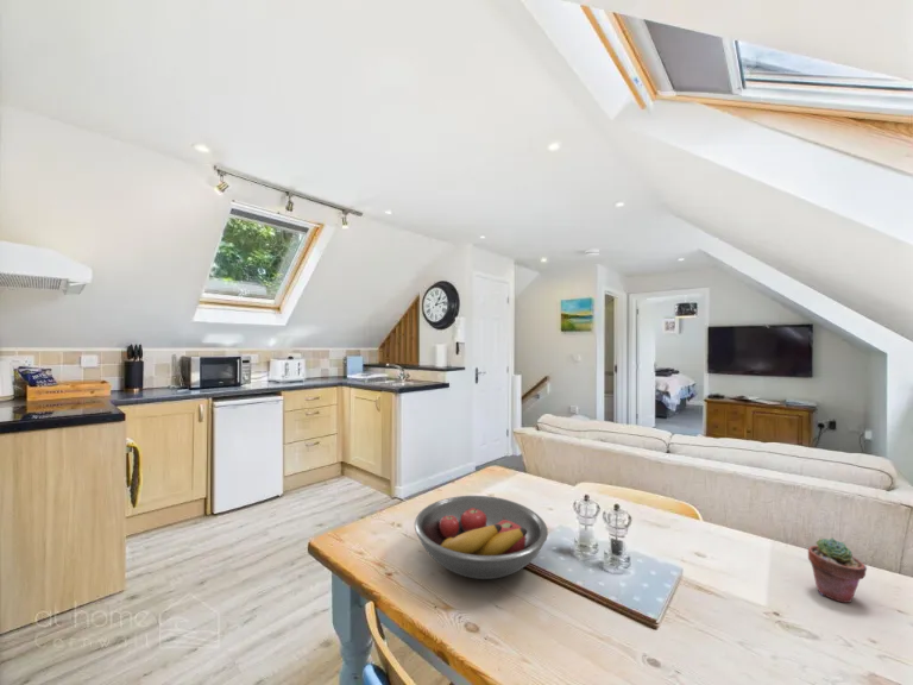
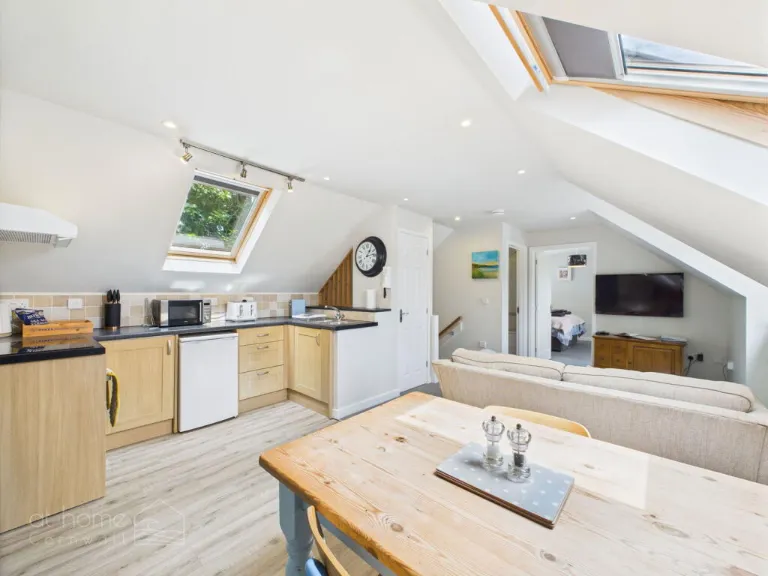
- fruit bowl [414,495,549,580]
- potted succulent [807,538,868,604]
